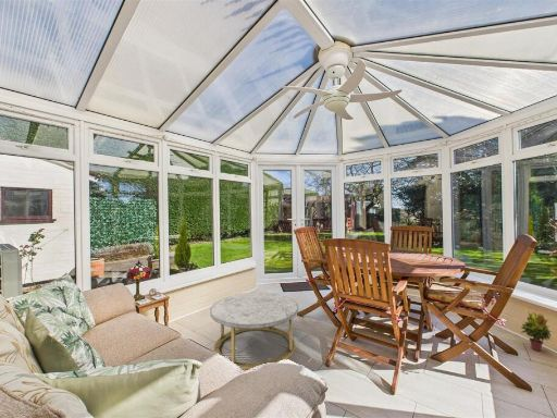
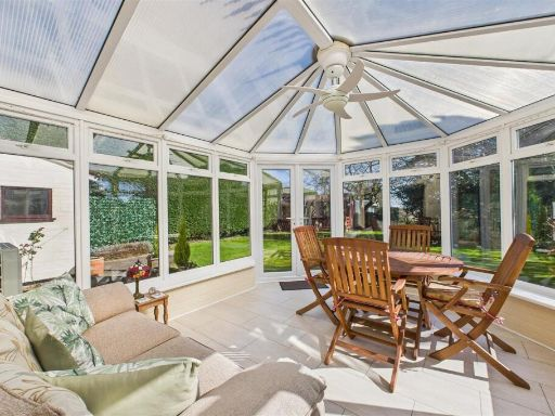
- coffee table [209,292,299,370]
- potted plant [520,311,552,352]
